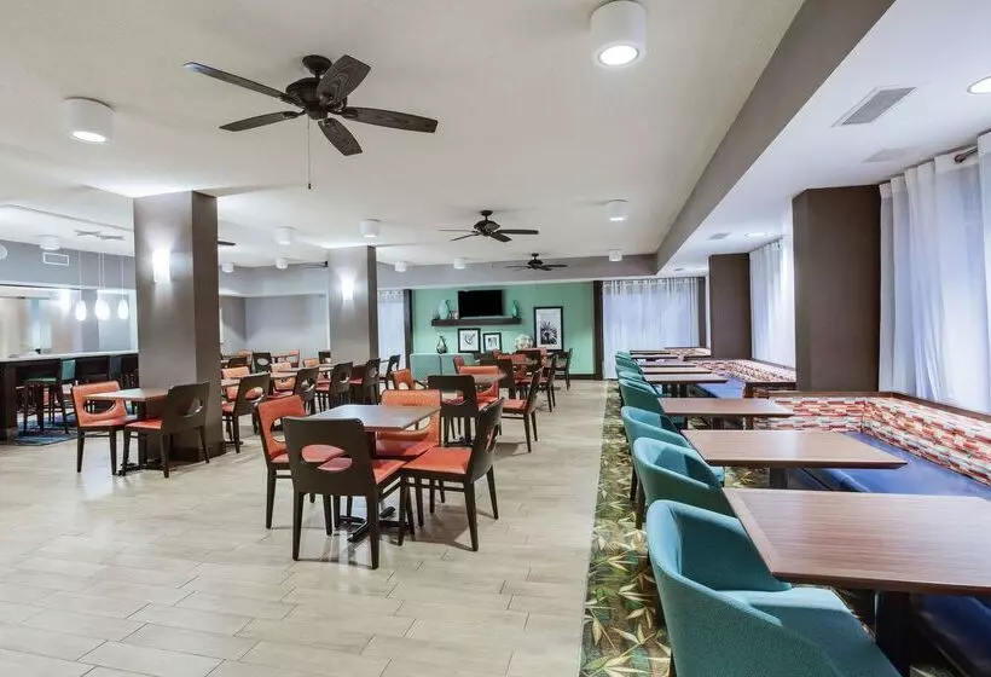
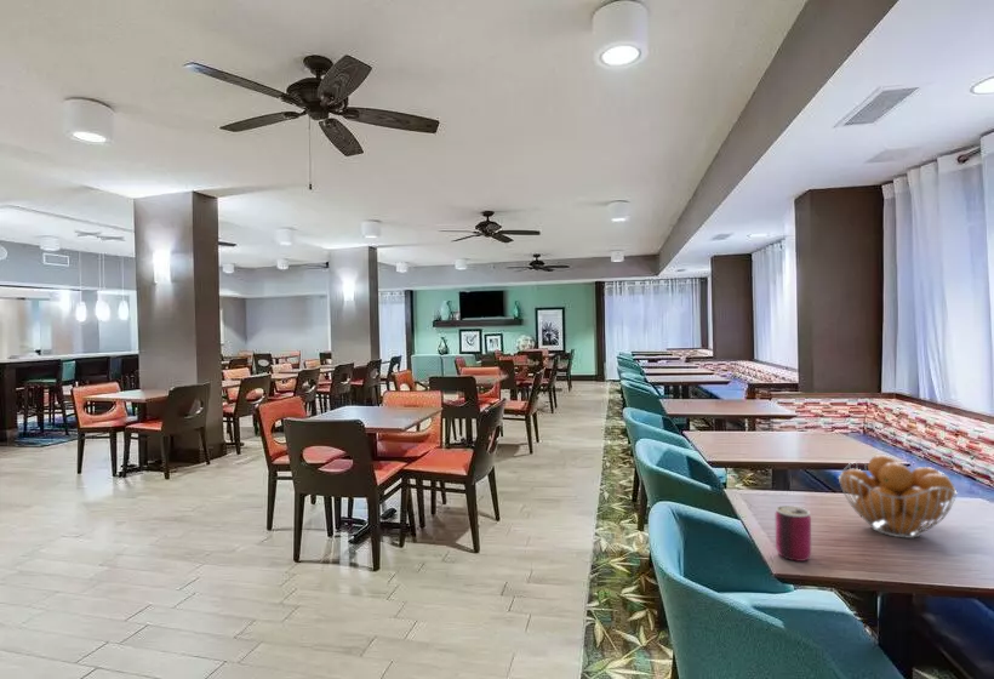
+ fruit basket [838,453,959,540]
+ can [775,504,812,563]
